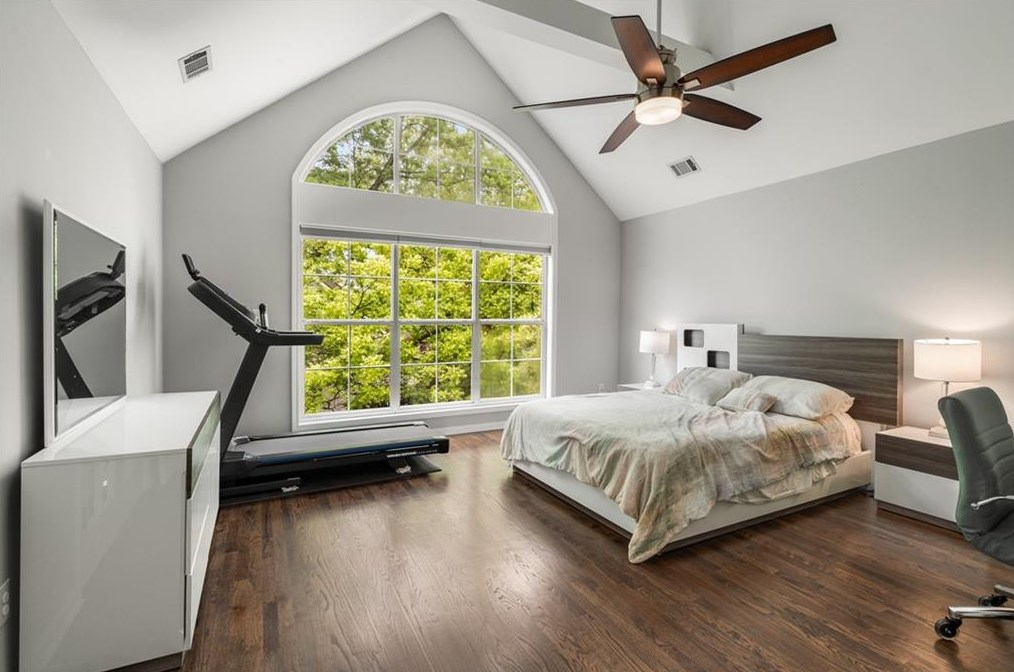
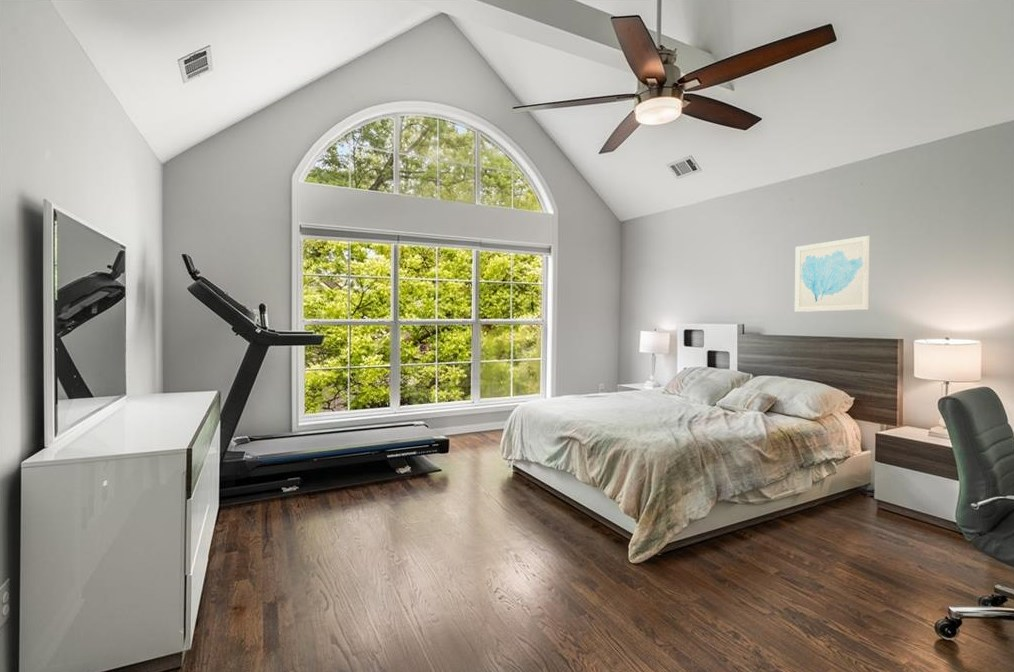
+ wall art [794,235,871,313]
